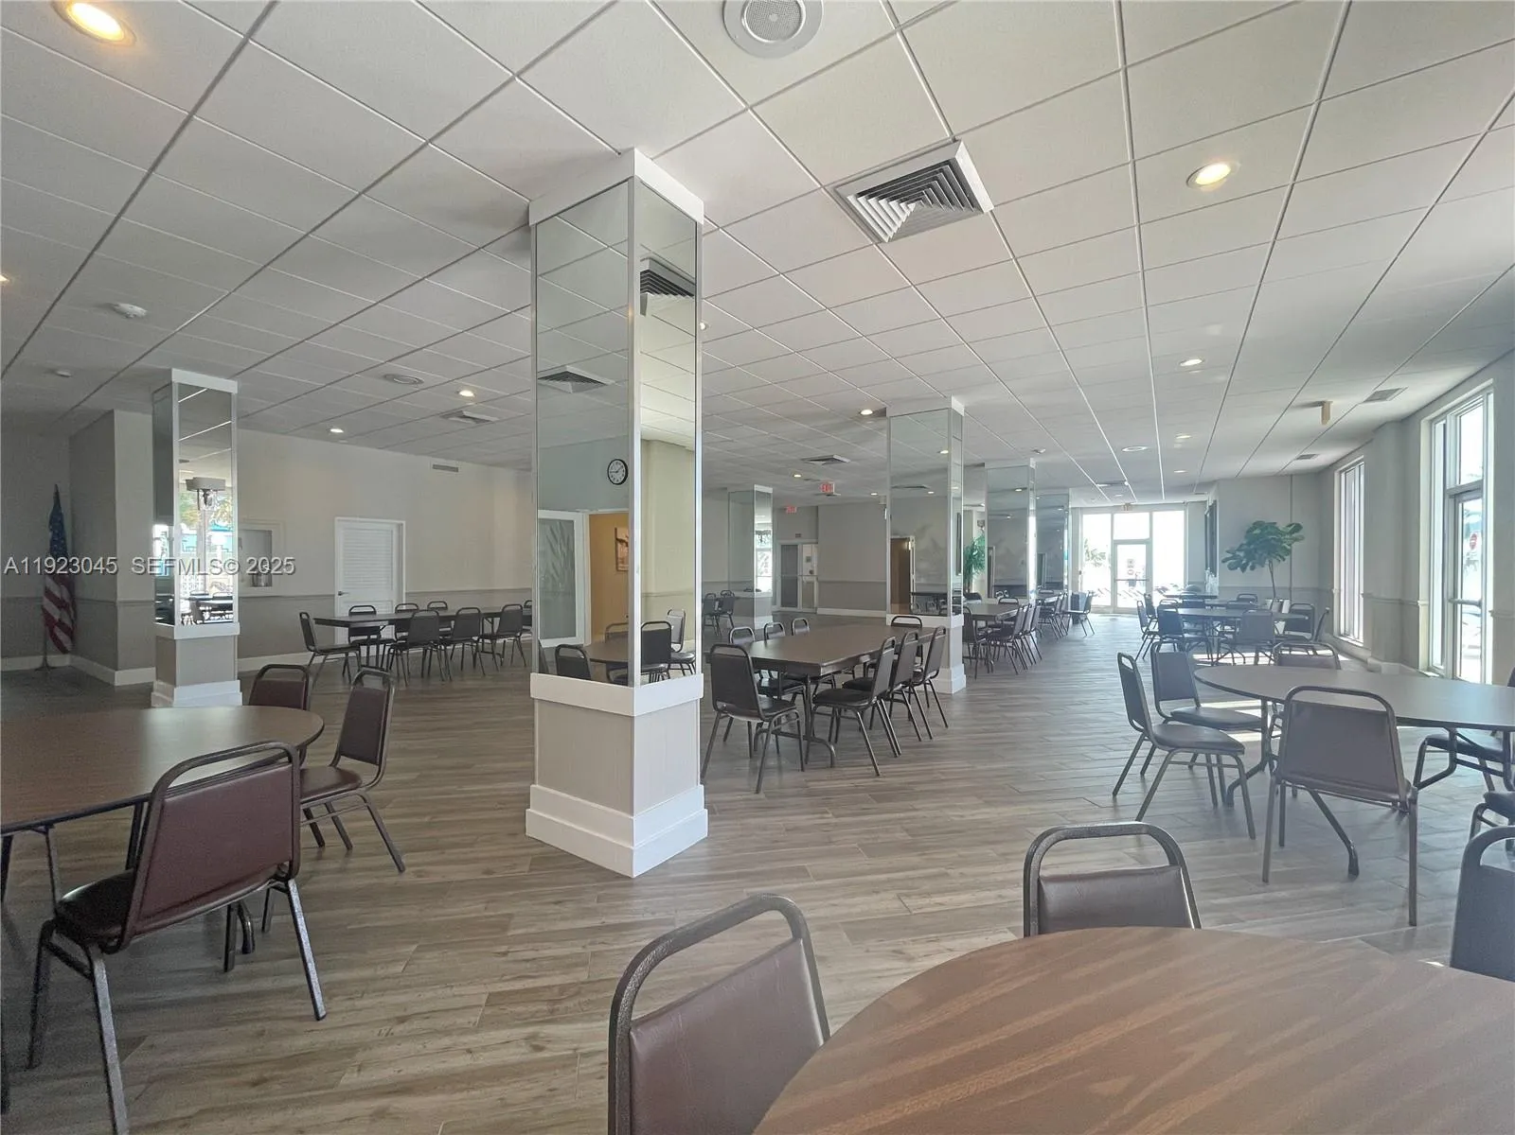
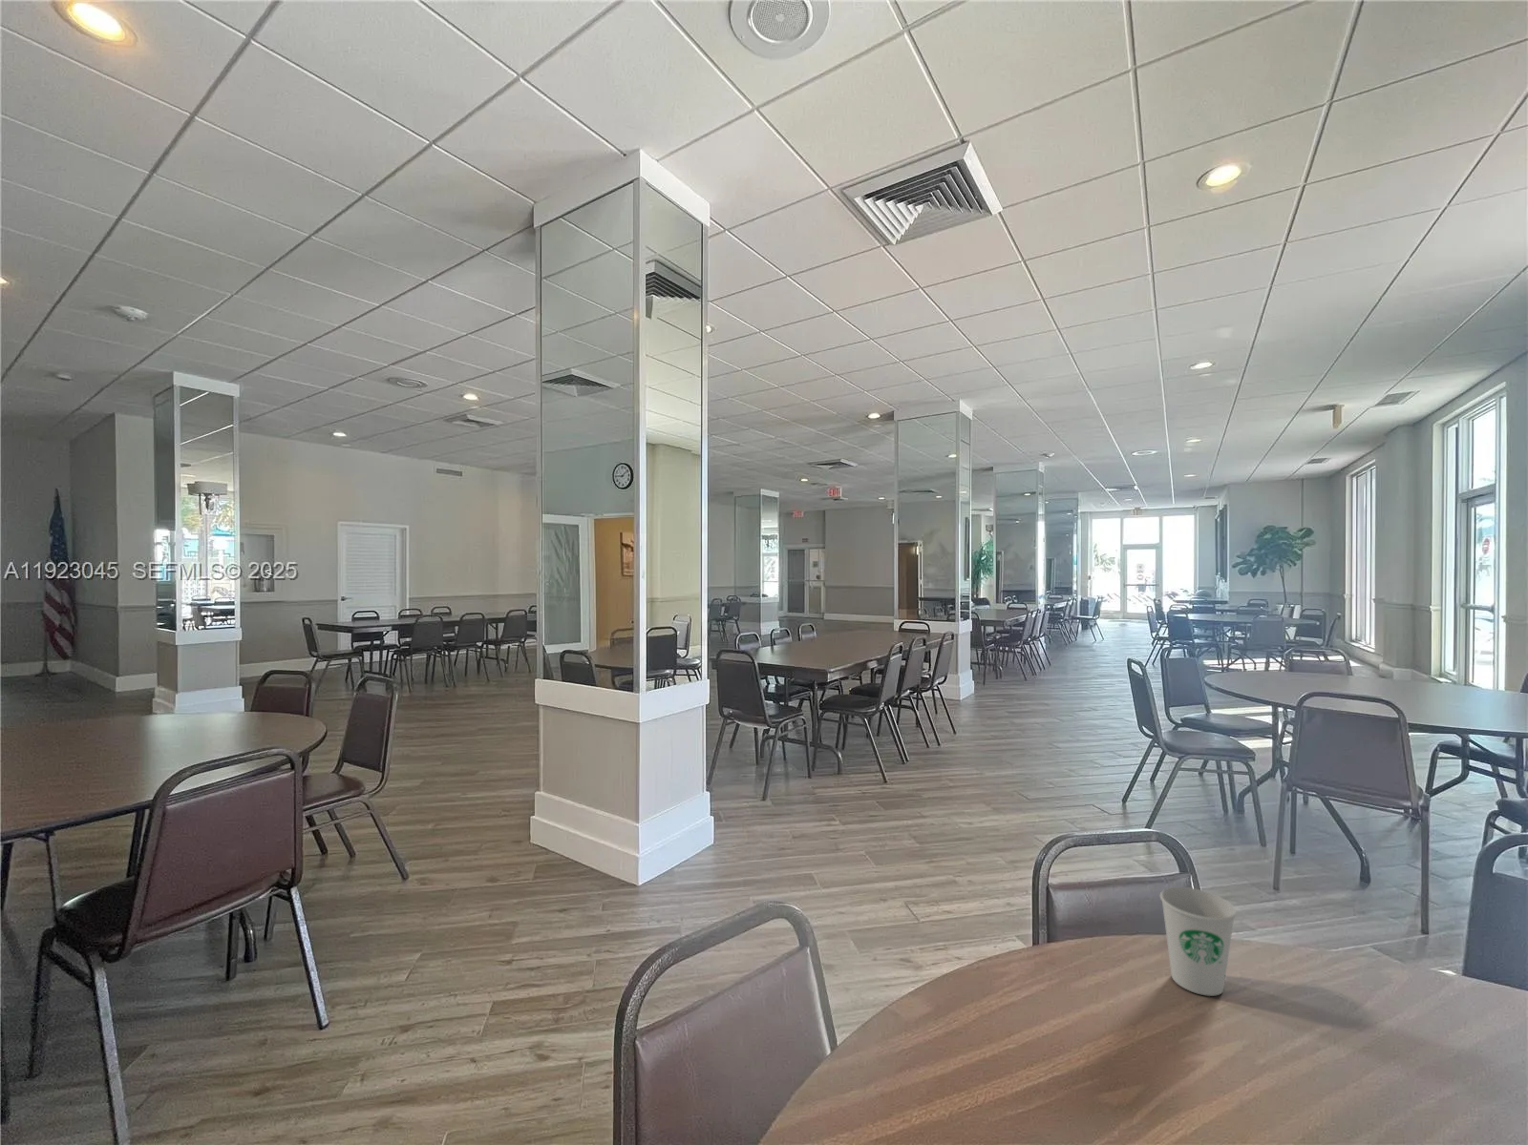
+ paper cup [1160,886,1238,997]
